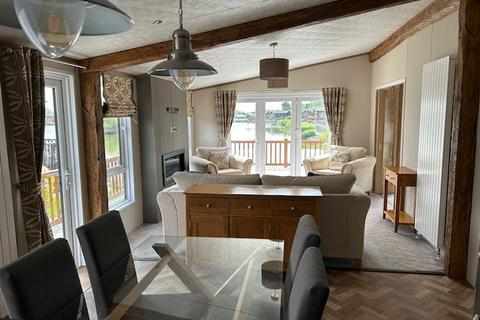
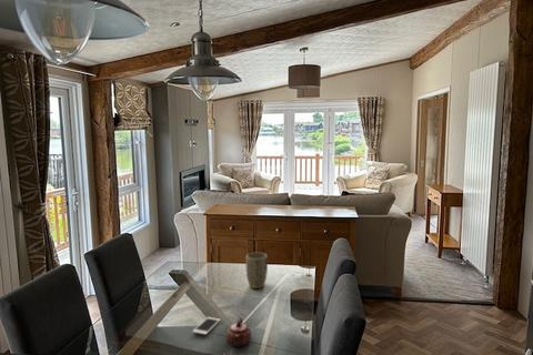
+ cell phone [192,316,221,336]
+ teapot [225,316,252,348]
+ plant pot [244,252,269,290]
